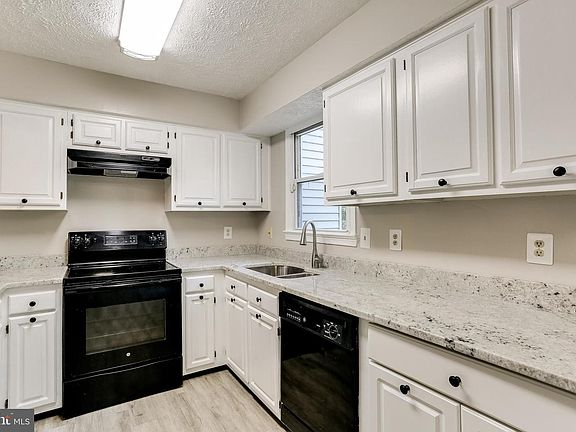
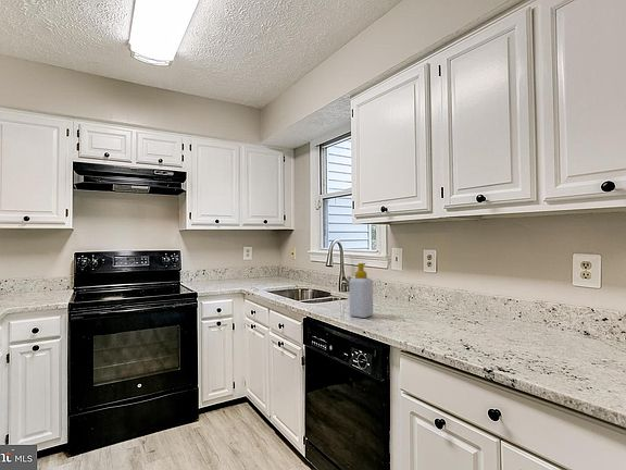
+ soap bottle [348,262,374,319]
